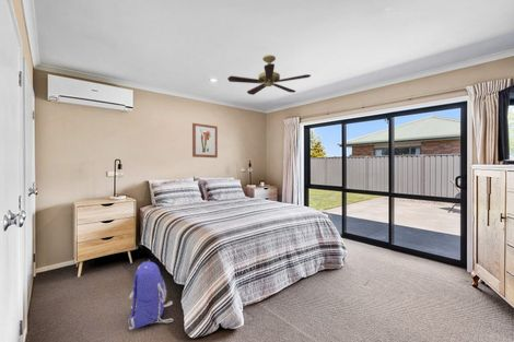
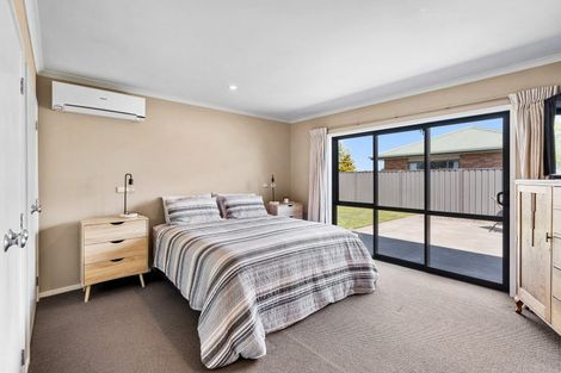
- backpack [127,259,174,330]
- ceiling fan [226,54,312,96]
- wall art [191,122,219,158]
